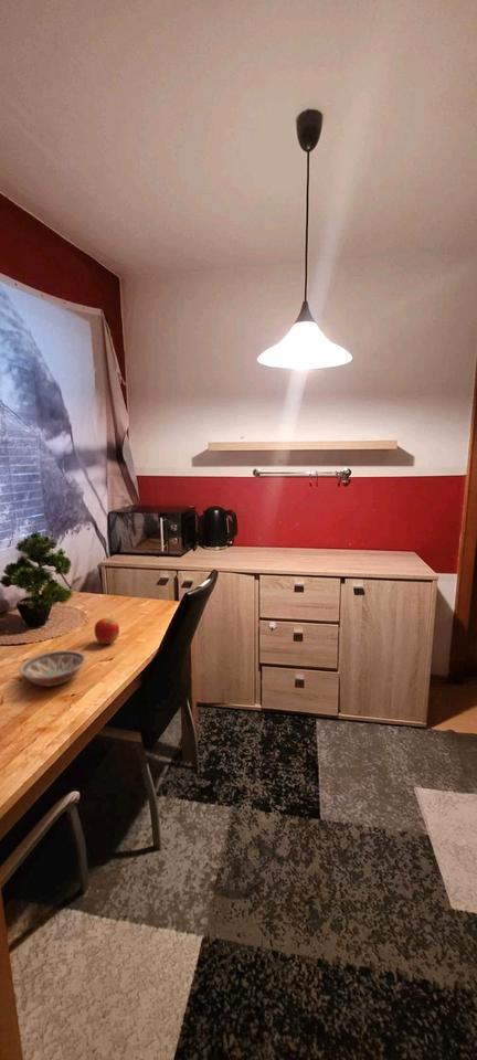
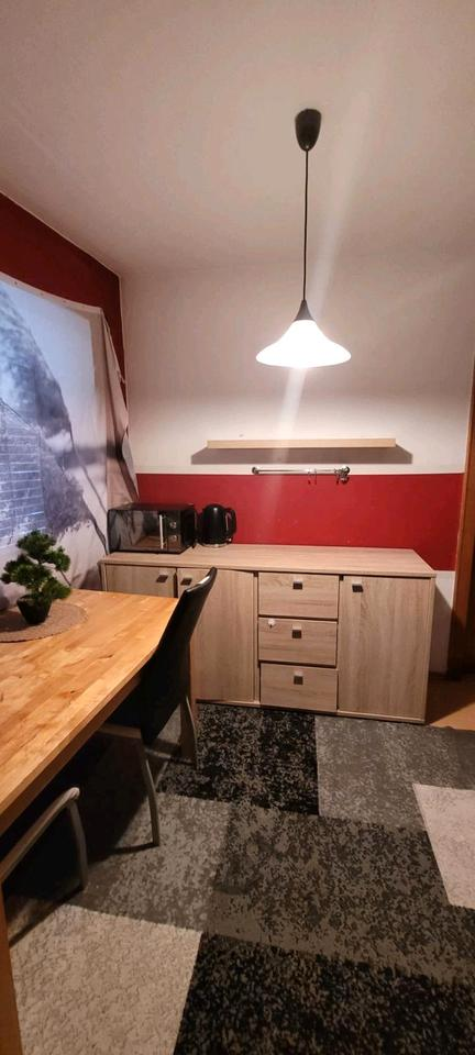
- apple [94,614,120,645]
- bowl [18,649,87,687]
